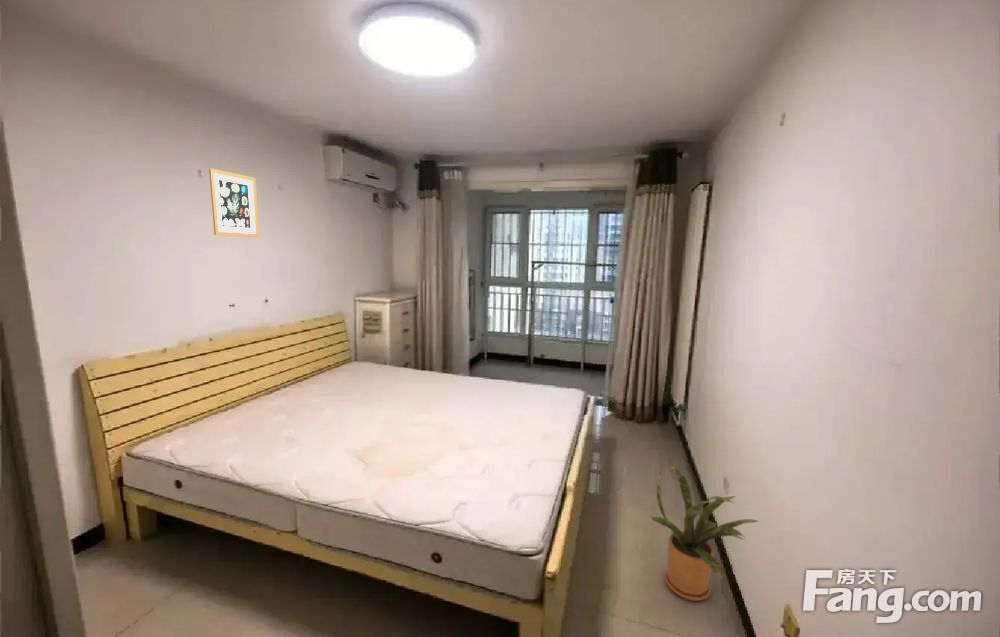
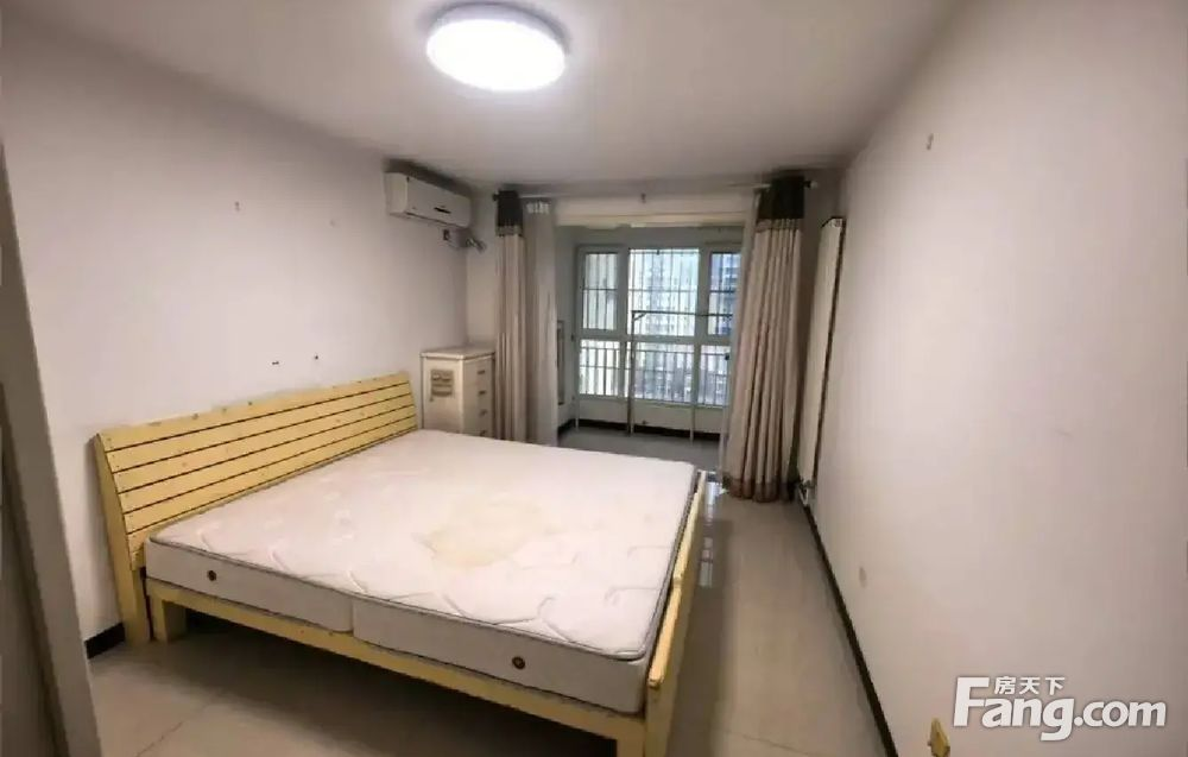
- house plant [650,462,760,602]
- wall art [208,167,260,238]
